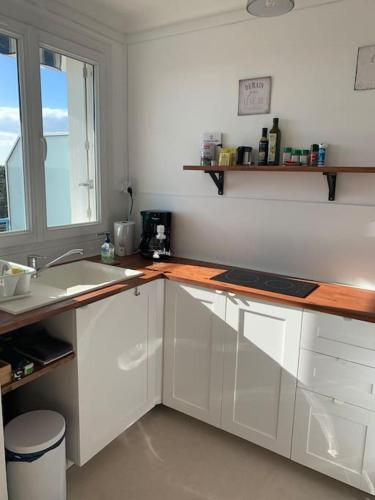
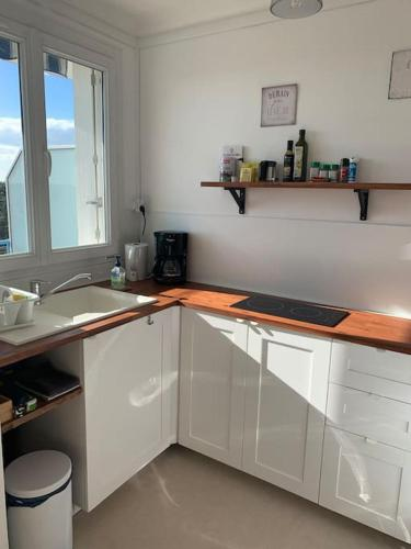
- soap dispenser [152,224,170,267]
